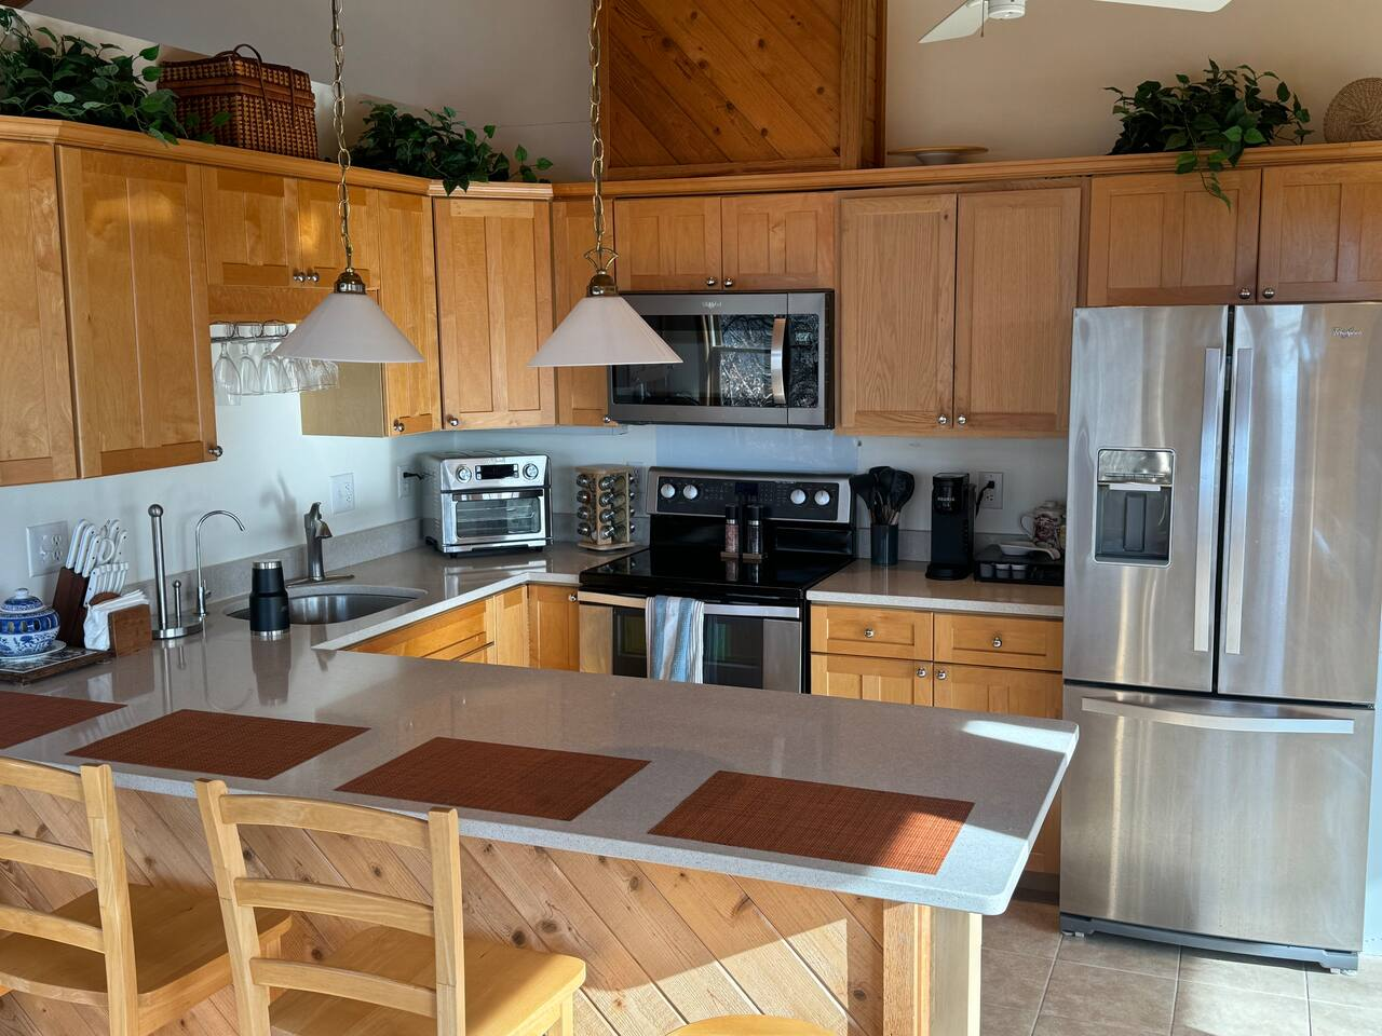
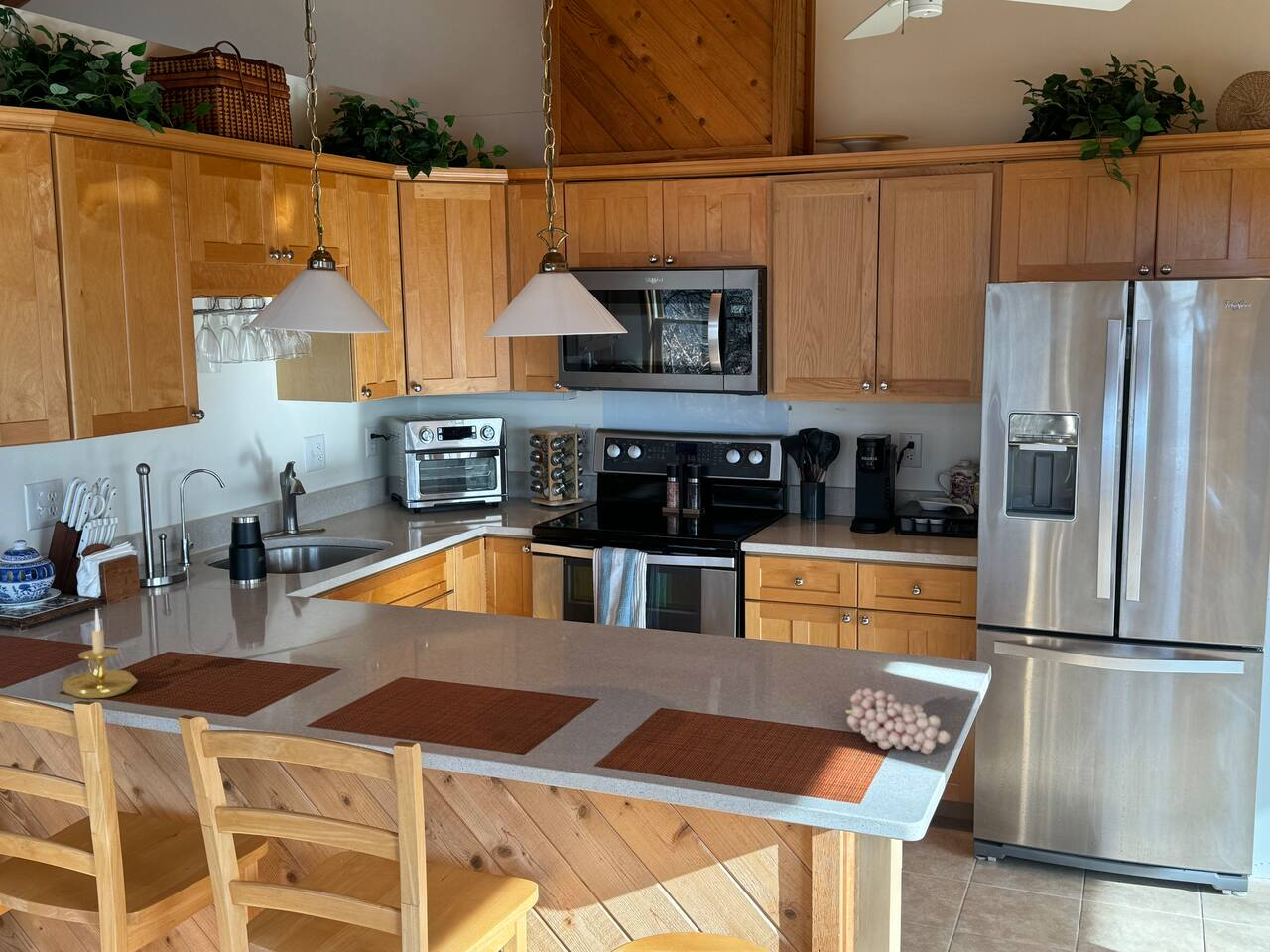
+ candle holder [63,608,139,699]
+ fruit [844,687,952,756]
